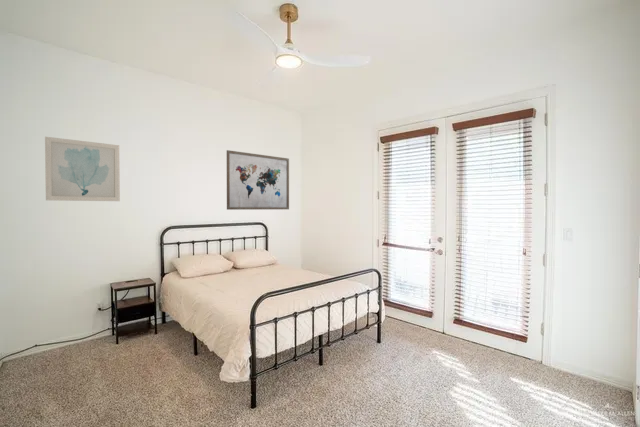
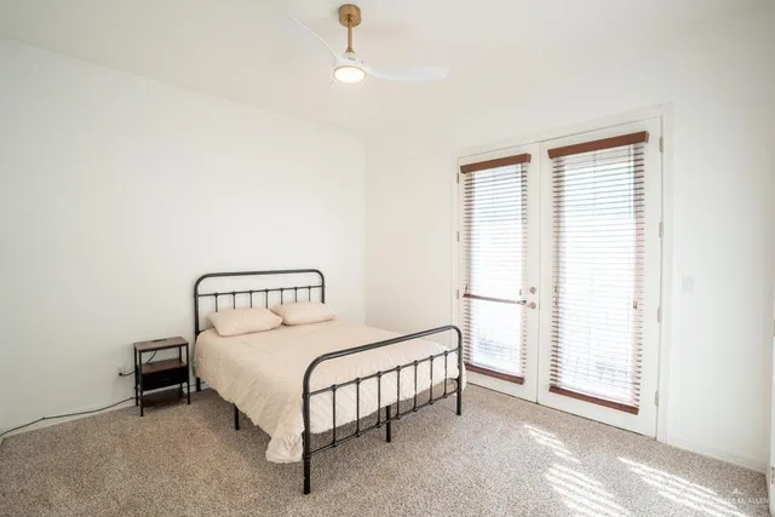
- wall art [44,136,121,202]
- wall art [226,149,290,211]
